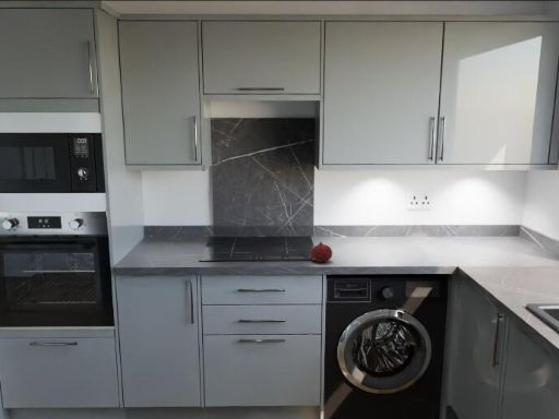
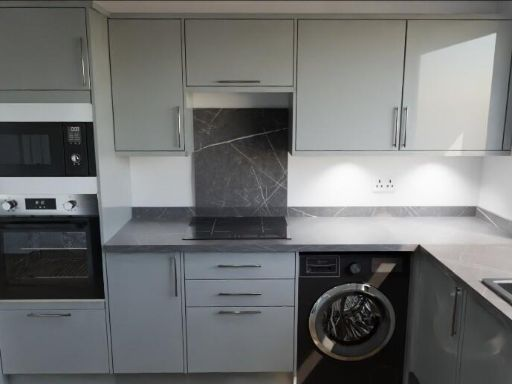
- fruit [310,240,333,263]
